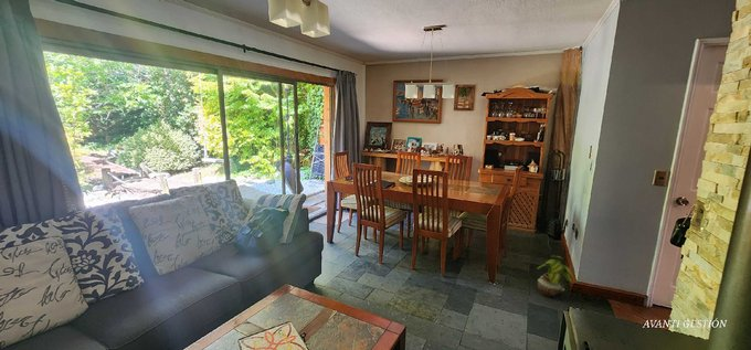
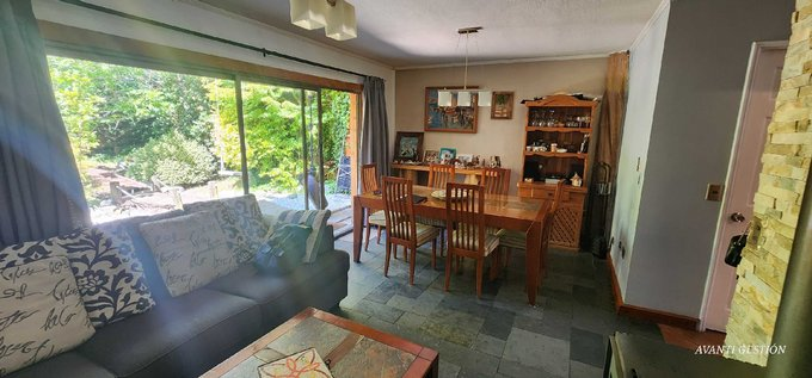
- potted plant [537,255,573,298]
